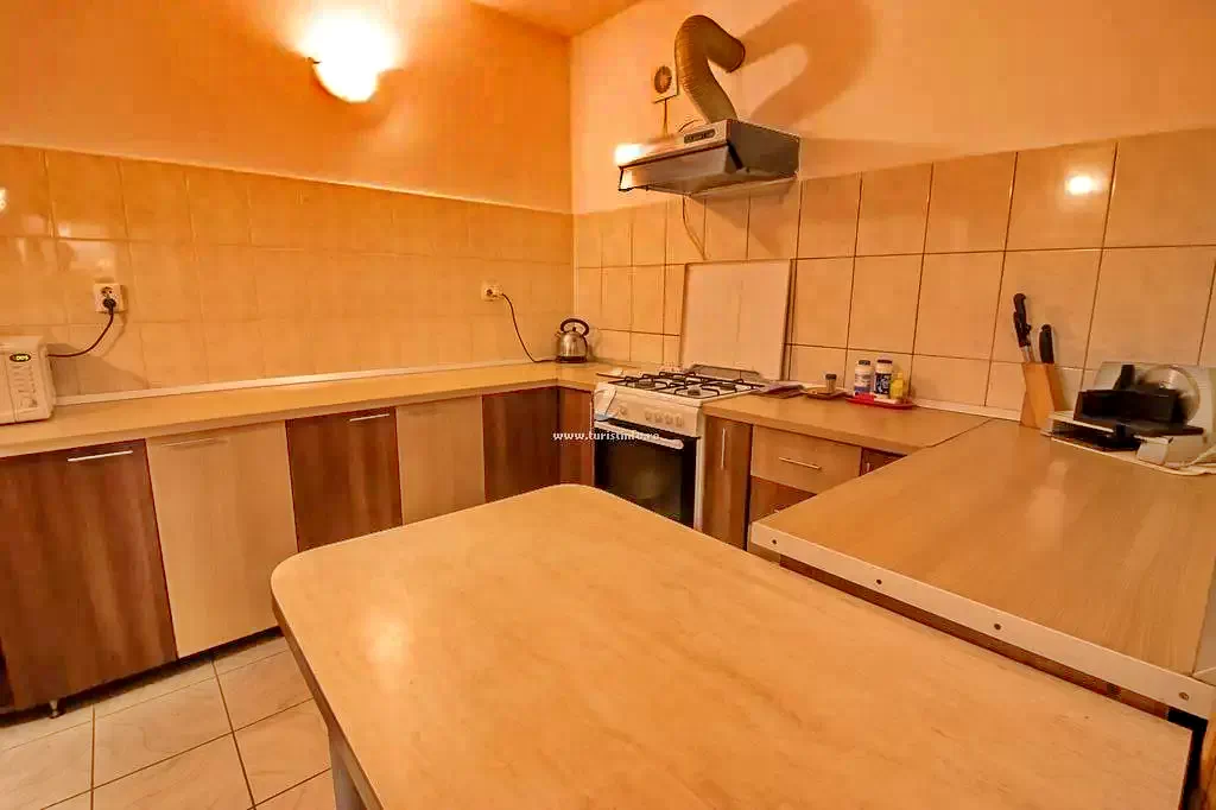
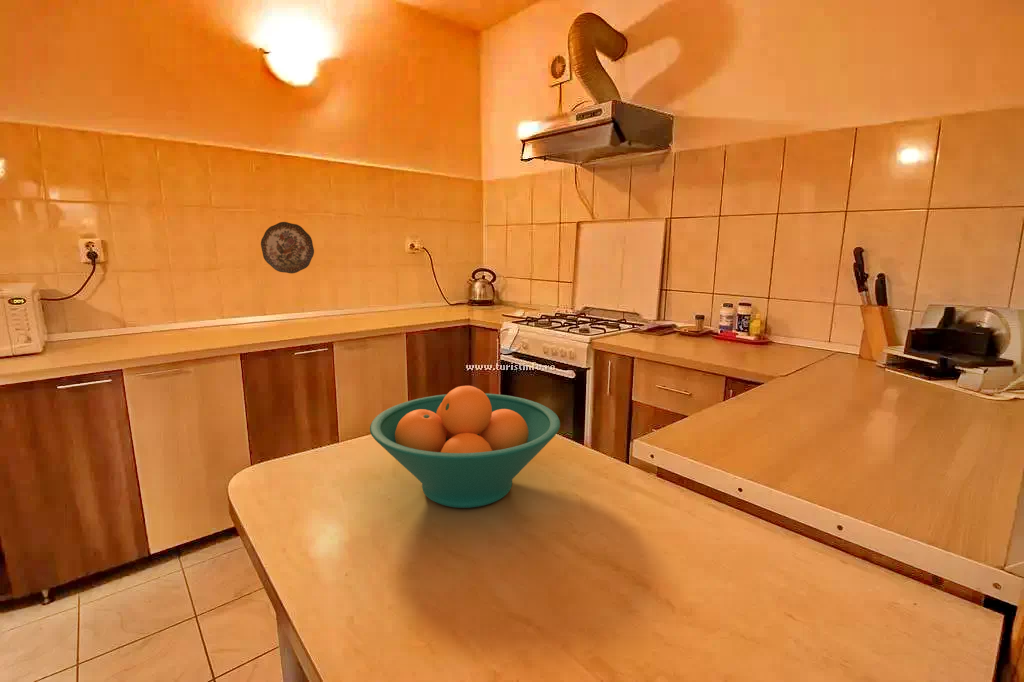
+ decorative plate [260,221,315,274]
+ fruit bowl [369,385,561,509]
